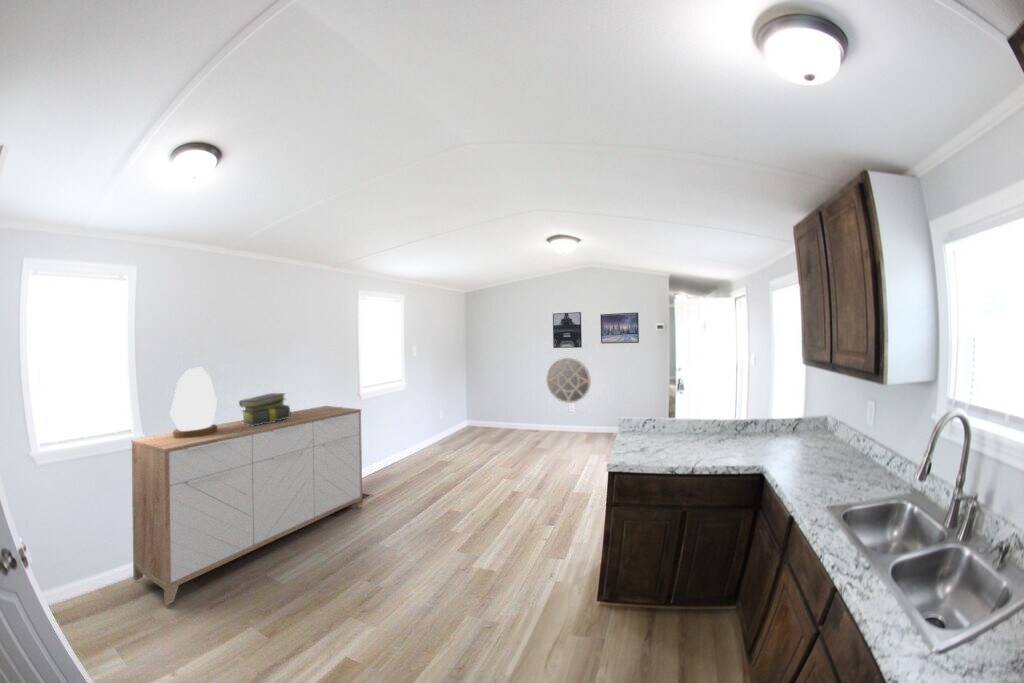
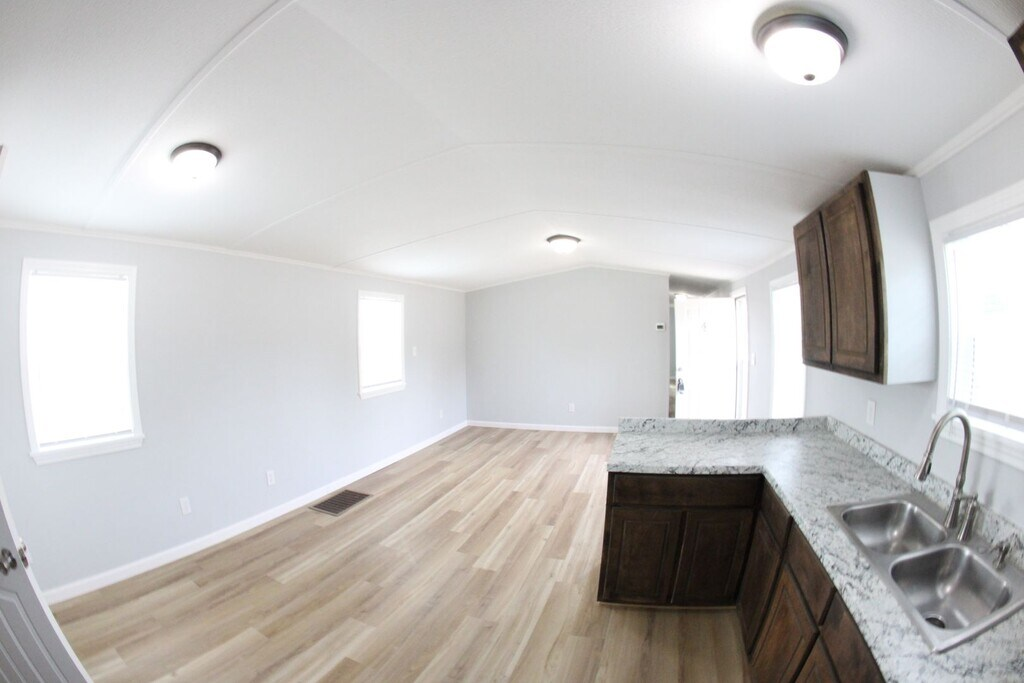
- stack of books [238,392,291,426]
- wall art [552,311,583,349]
- sideboard [130,405,363,606]
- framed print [599,311,640,345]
- home mirror [546,357,592,404]
- table lamp [169,366,218,438]
